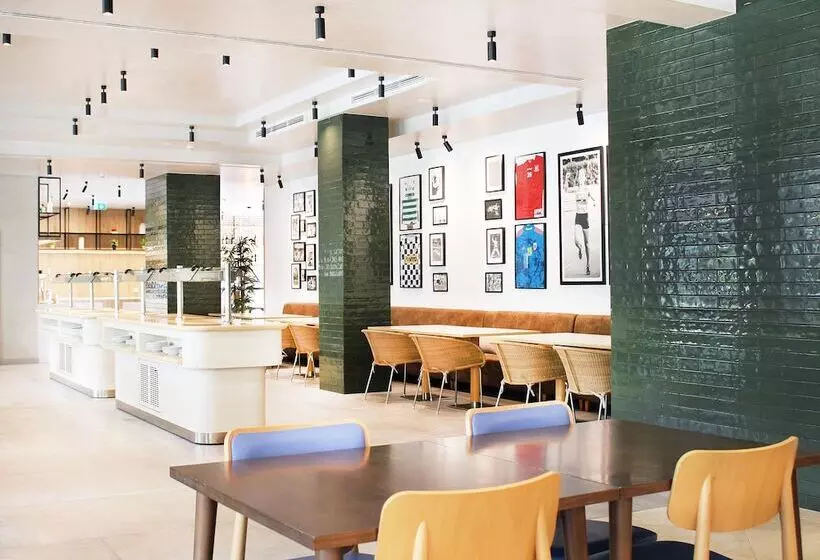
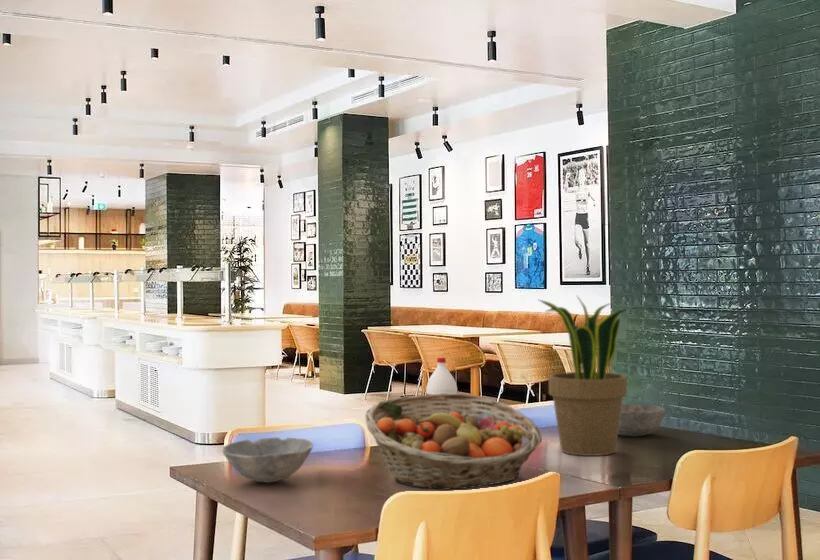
+ bowl [221,436,314,483]
+ potted plant [536,295,629,457]
+ fruit basket [364,393,543,490]
+ bowl [618,403,666,437]
+ bottle [425,356,458,395]
